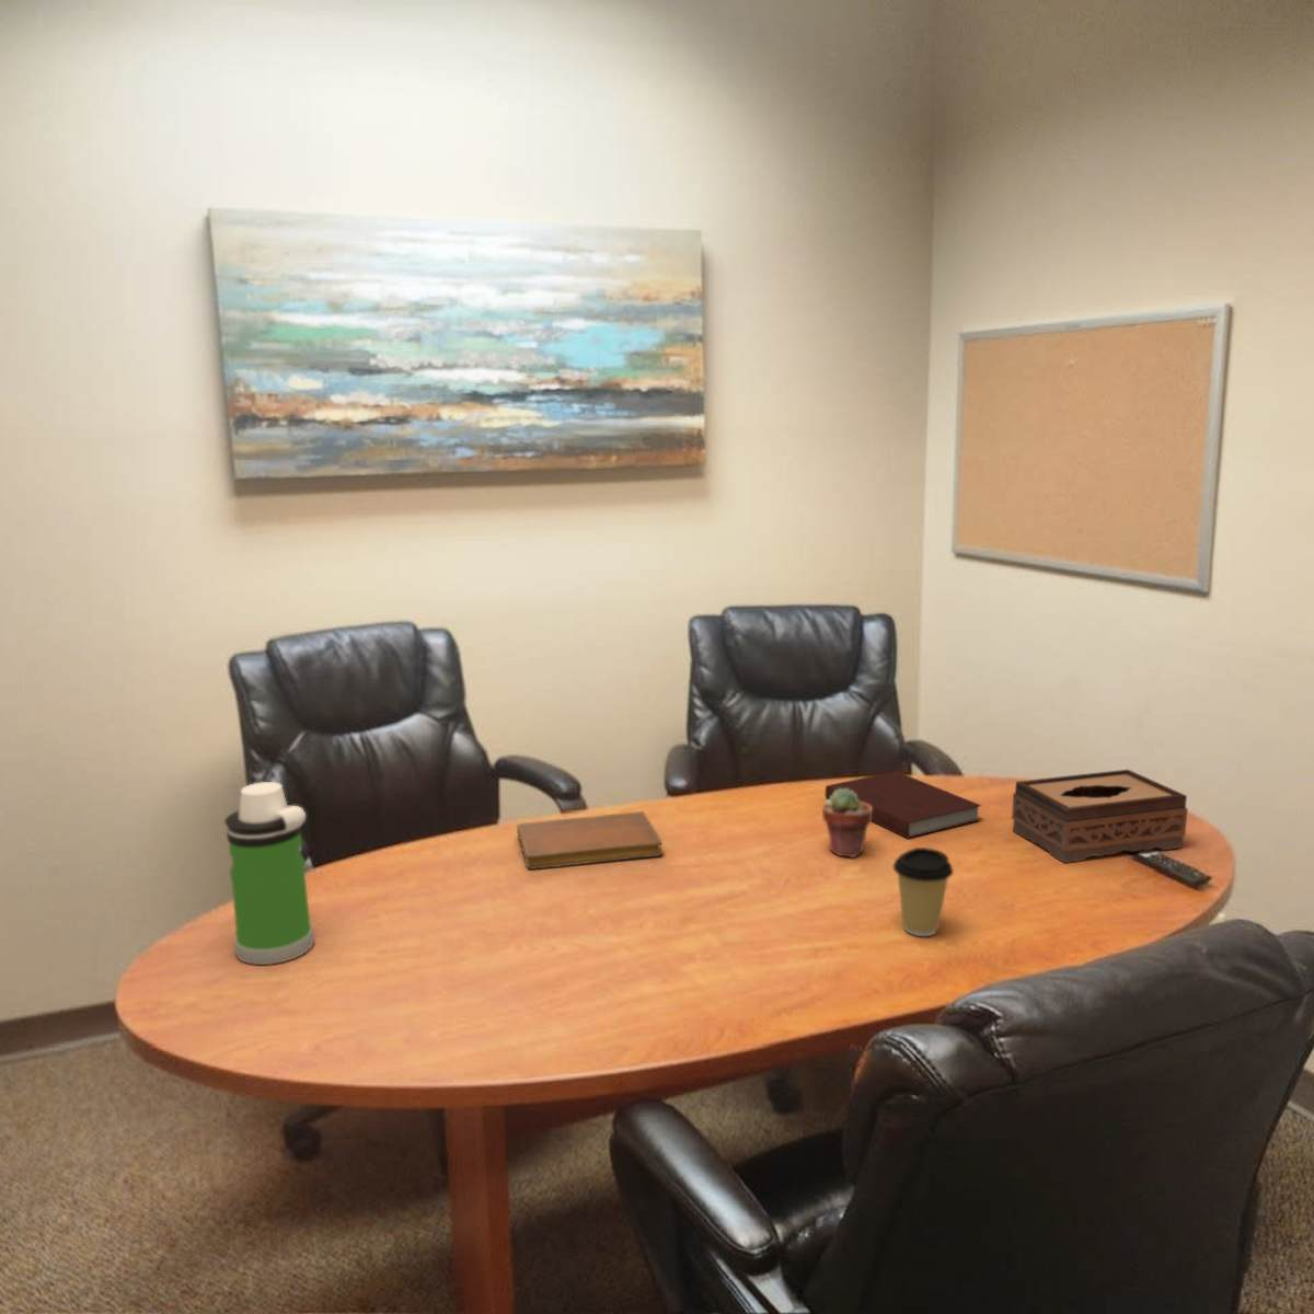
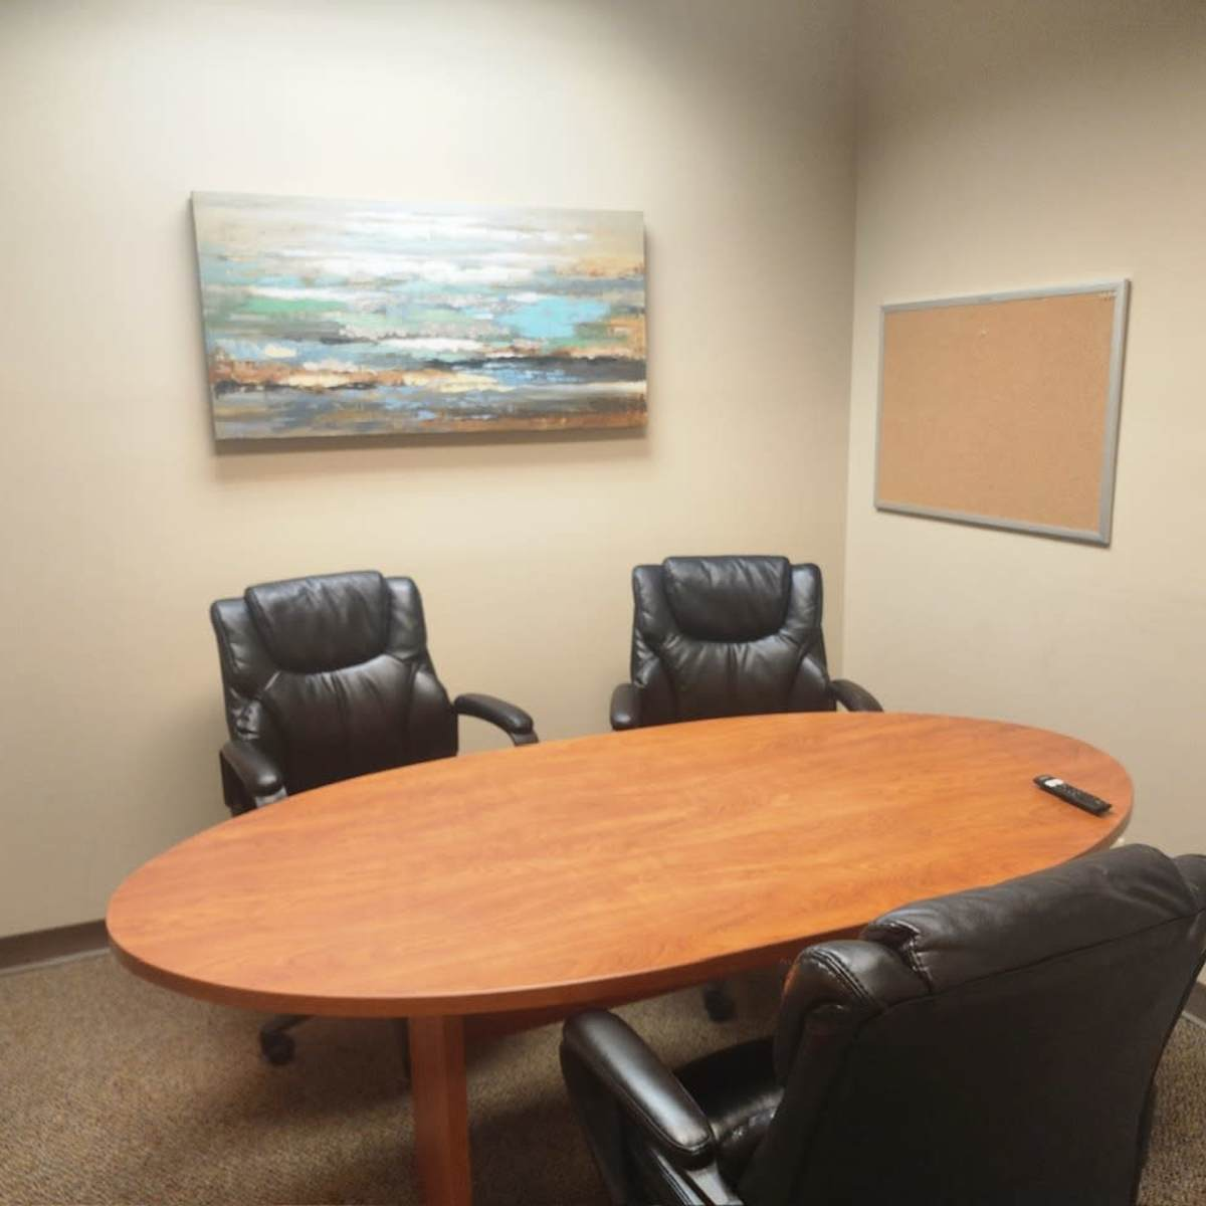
- tissue box [1011,769,1189,864]
- notebook [516,810,663,870]
- notebook [824,770,982,840]
- coffee cup [892,846,955,937]
- potted succulent [821,788,871,858]
- water bottle [224,781,315,966]
